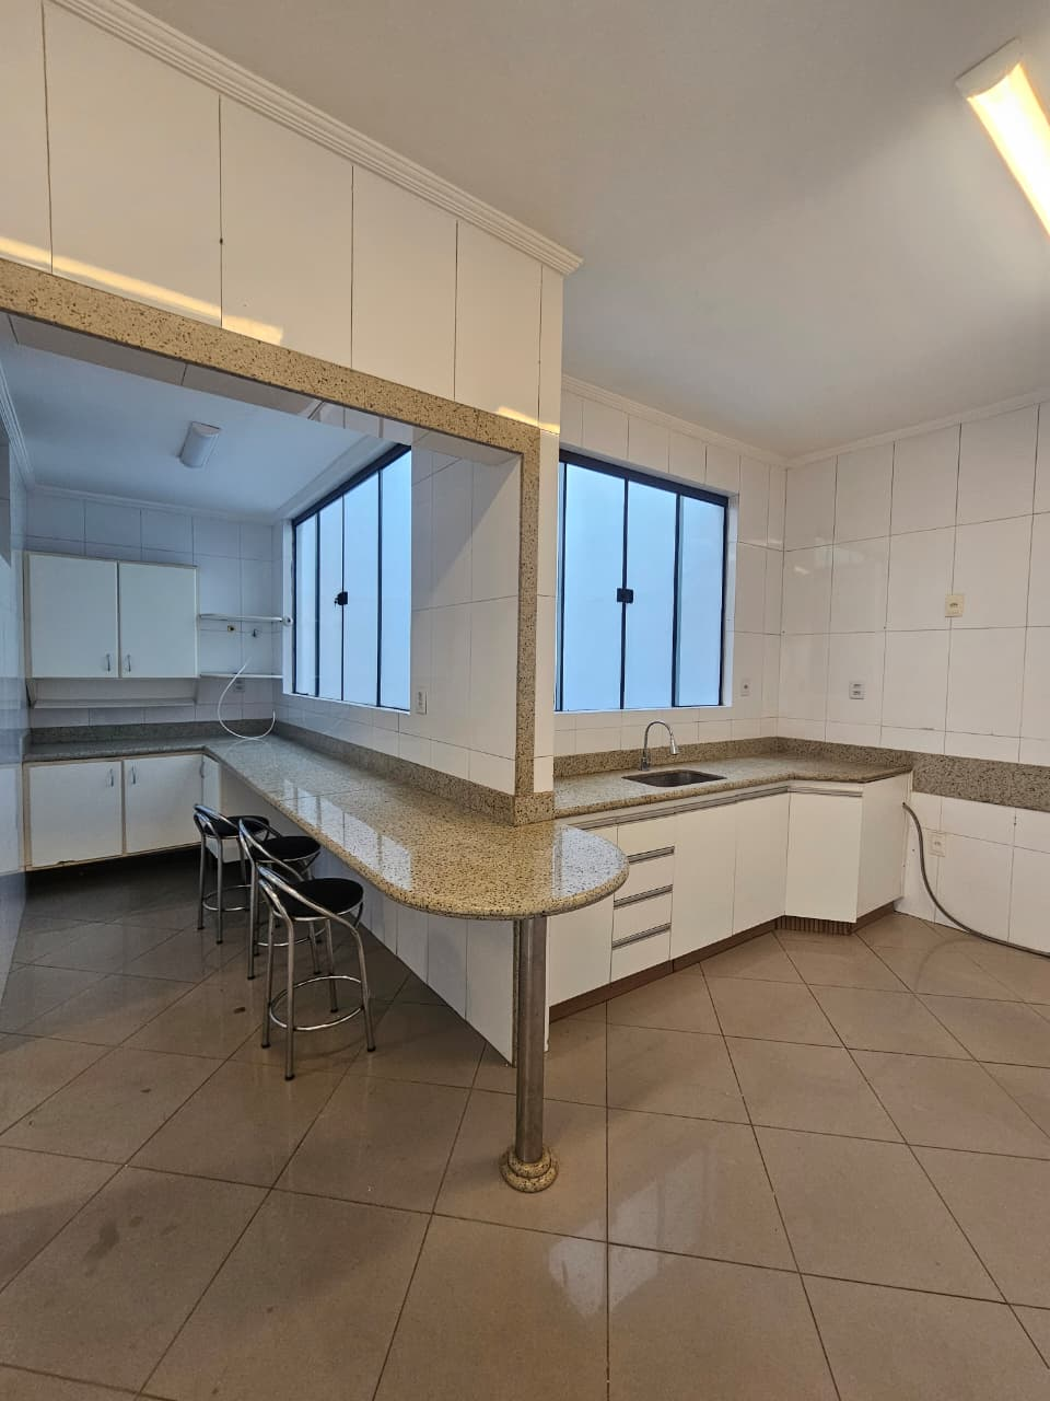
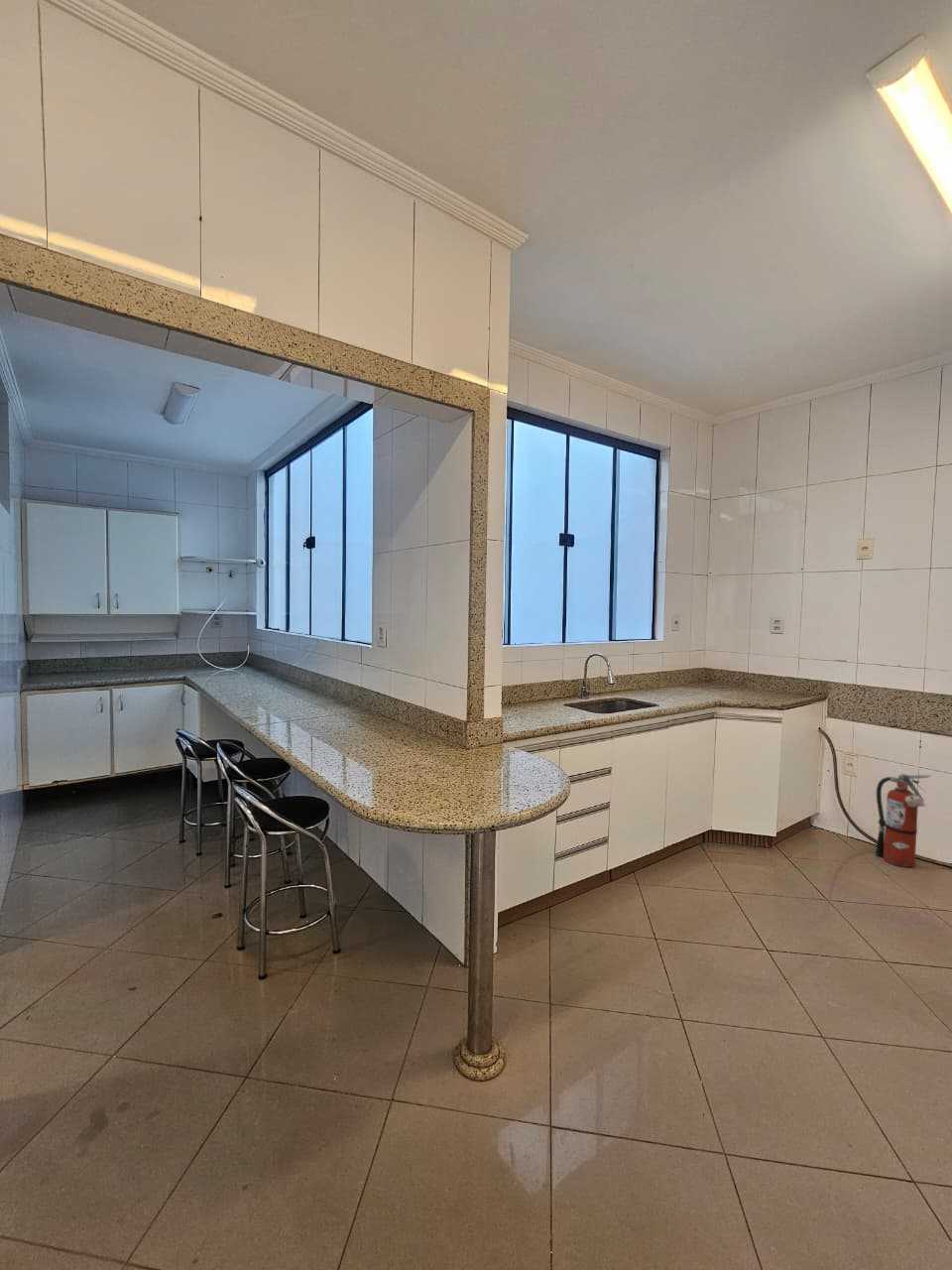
+ fire extinguisher [875,772,933,868]
